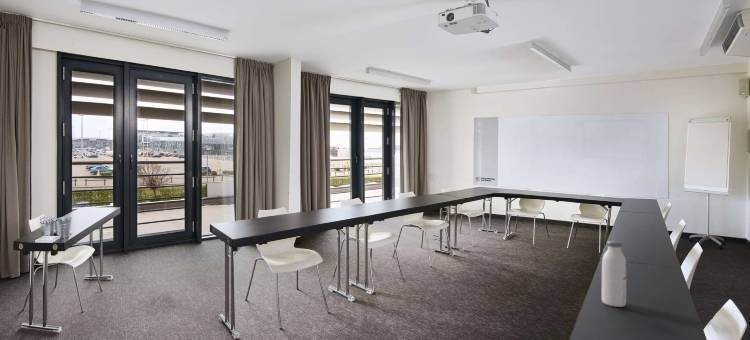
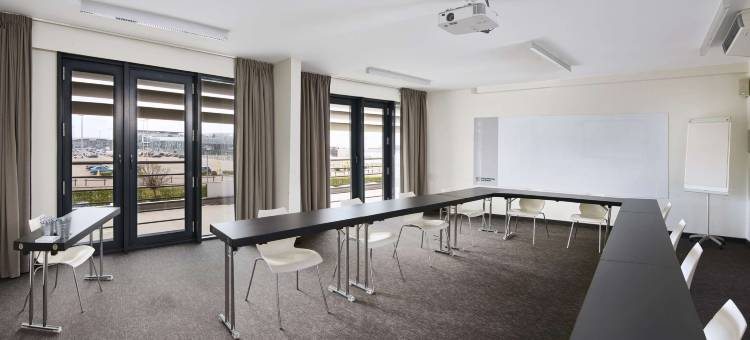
- water bottle [601,240,627,308]
